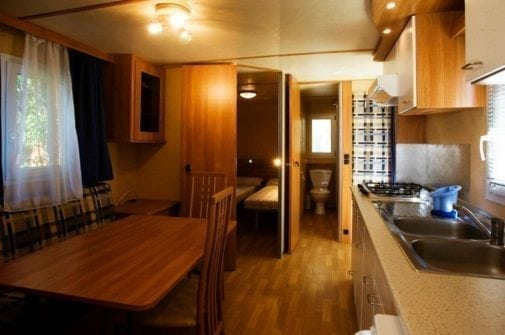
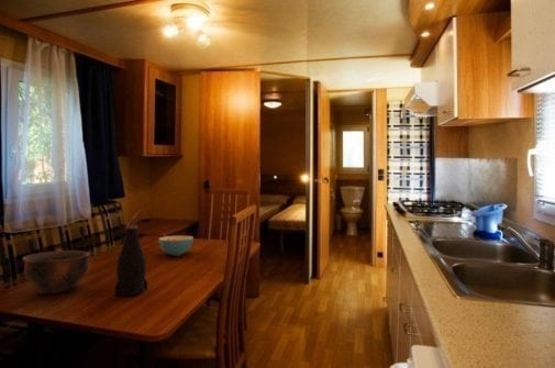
+ cereal bowl [157,235,195,257]
+ bowl [22,249,90,294]
+ bottle [113,224,148,297]
